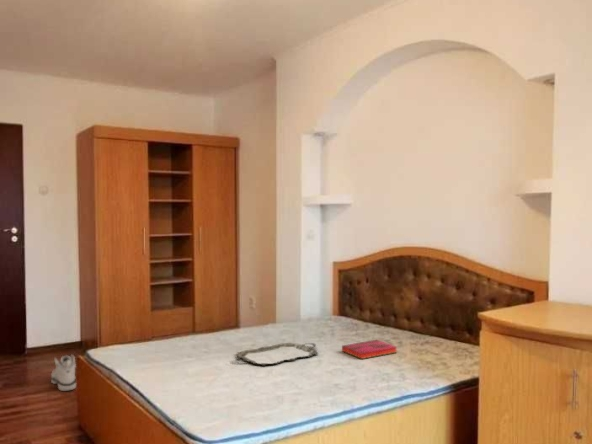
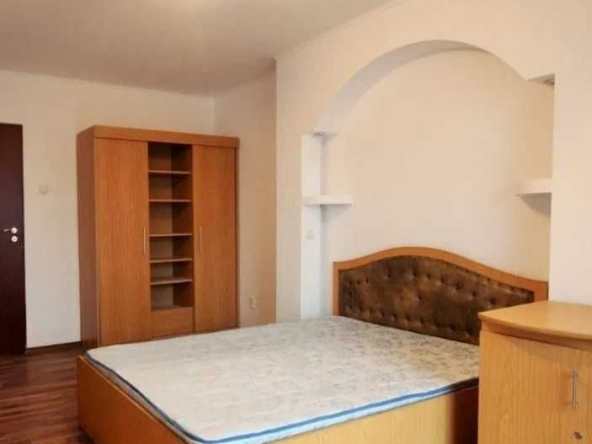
- hardback book [341,339,398,360]
- serving tray [234,342,319,366]
- sneaker [50,353,77,392]
